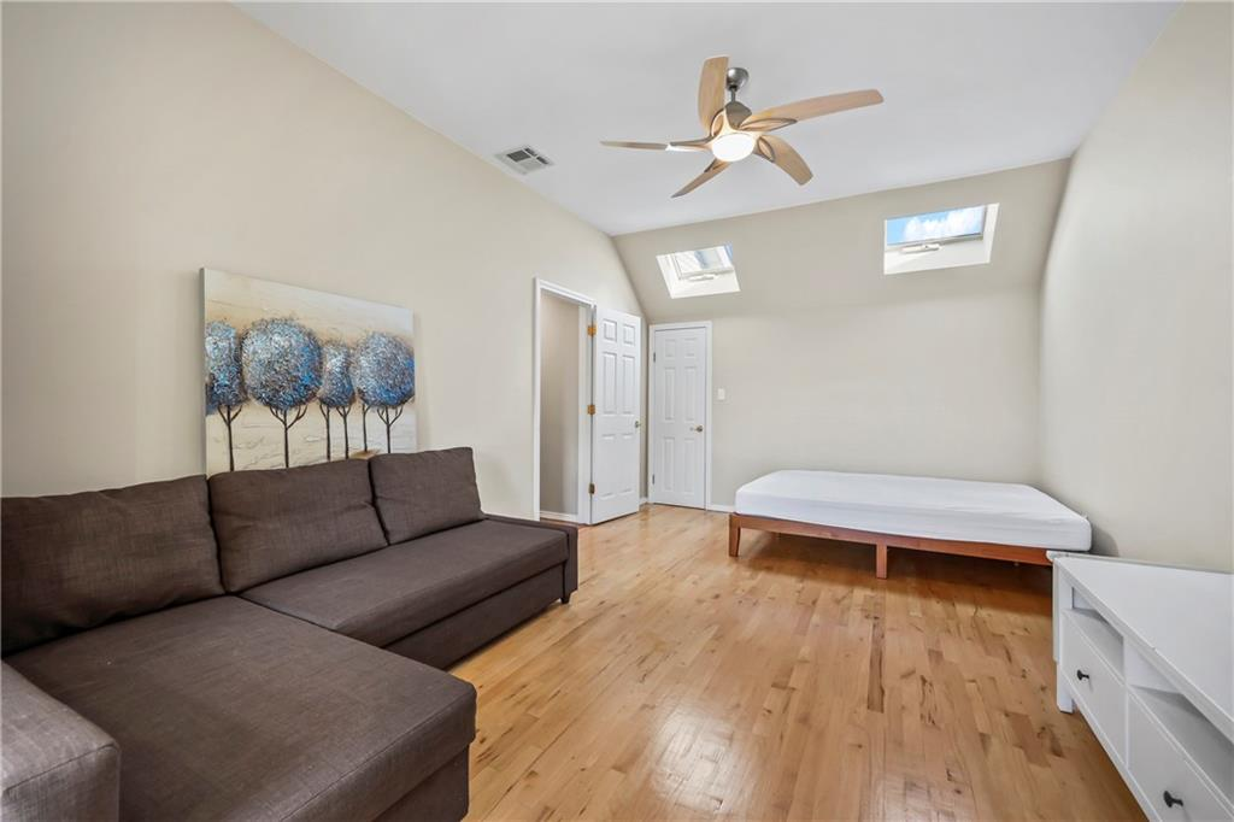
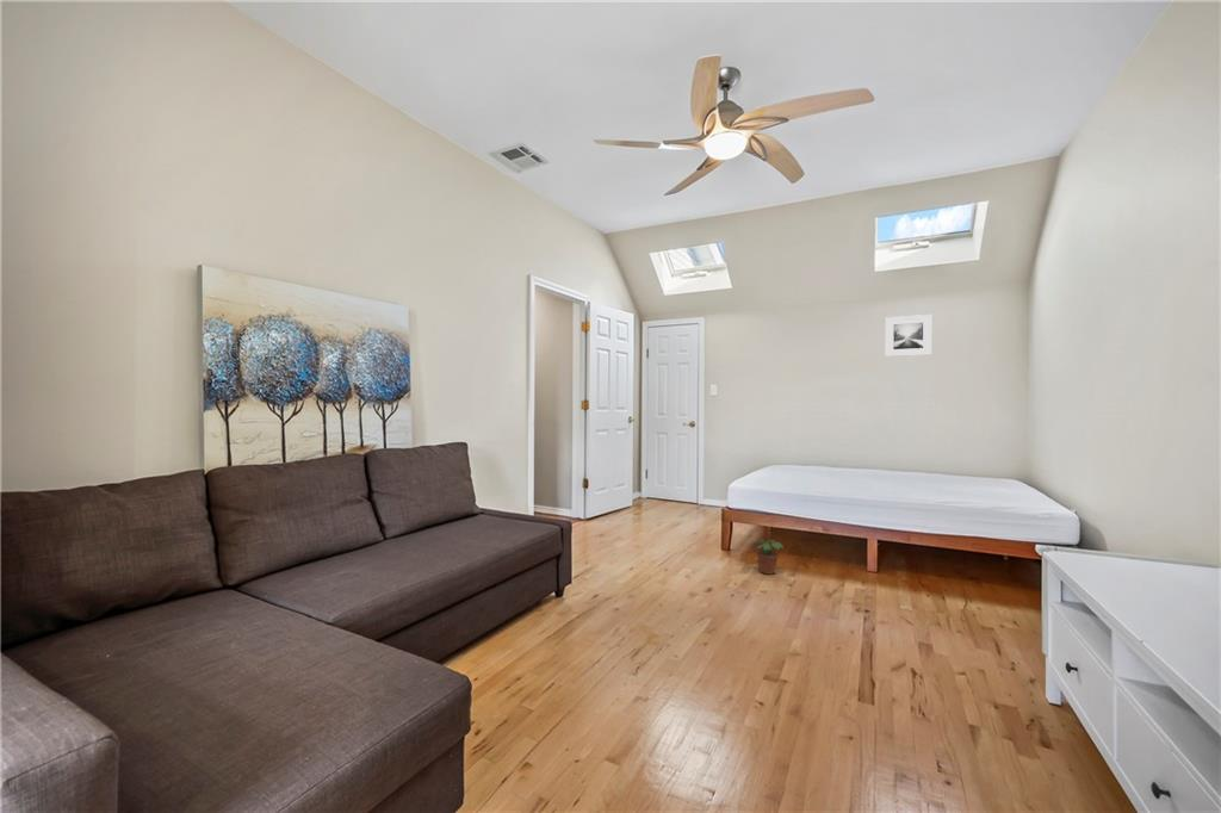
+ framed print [885,314,932,358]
+ potted plant [749,538,785,576]
